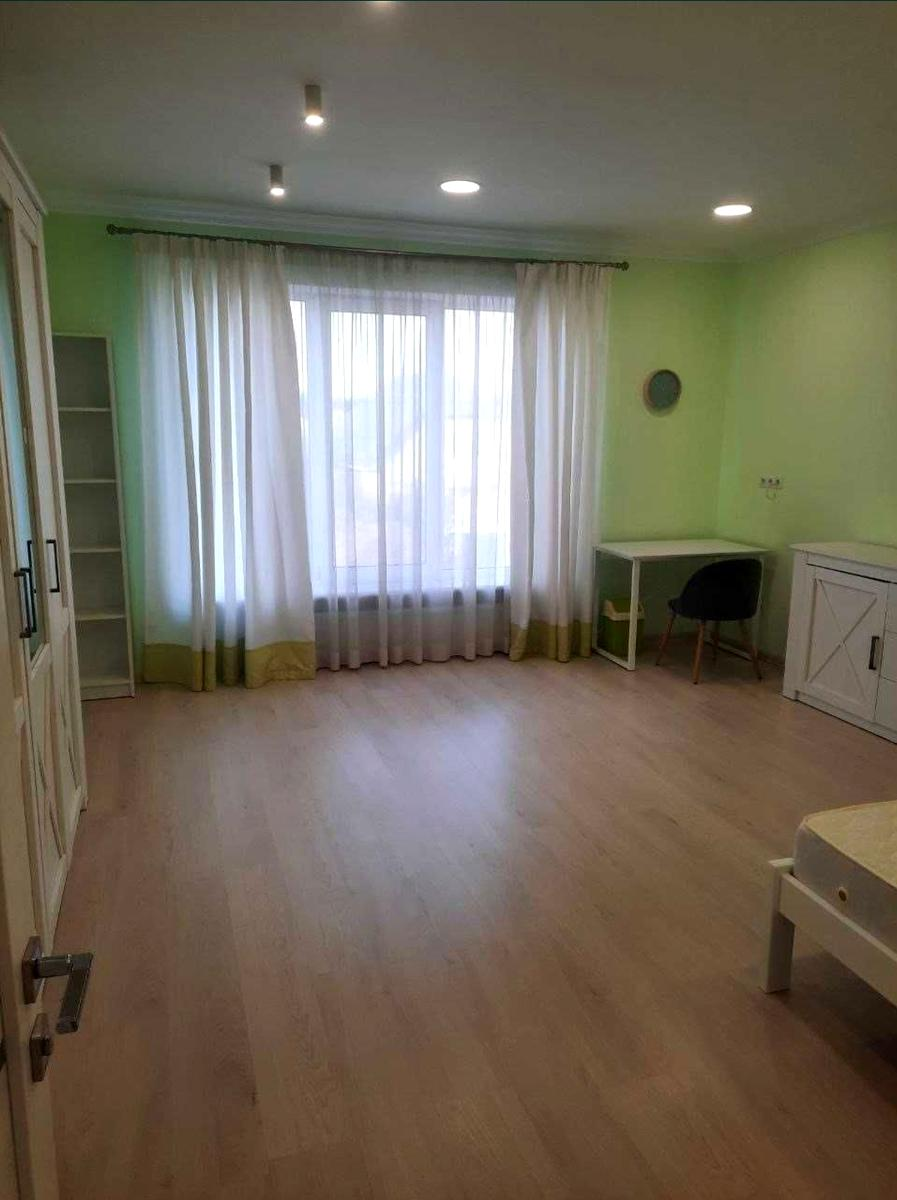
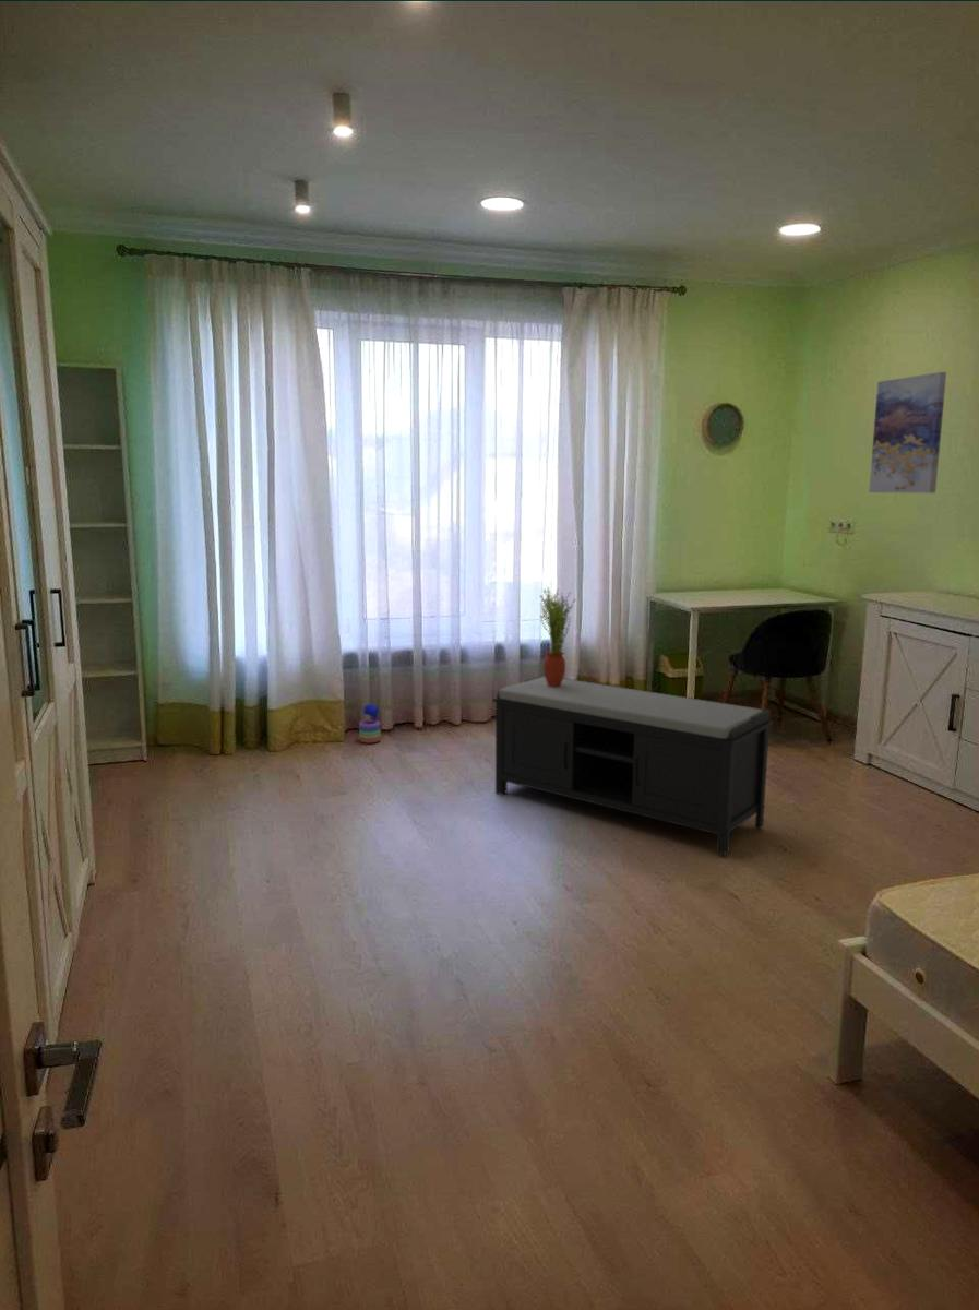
+ stacking toy [358,703,382,745]
+ potted plant [538,586,577,687]
+ bench [492,674,774,856]
+ wall art [868,371,947,495]
